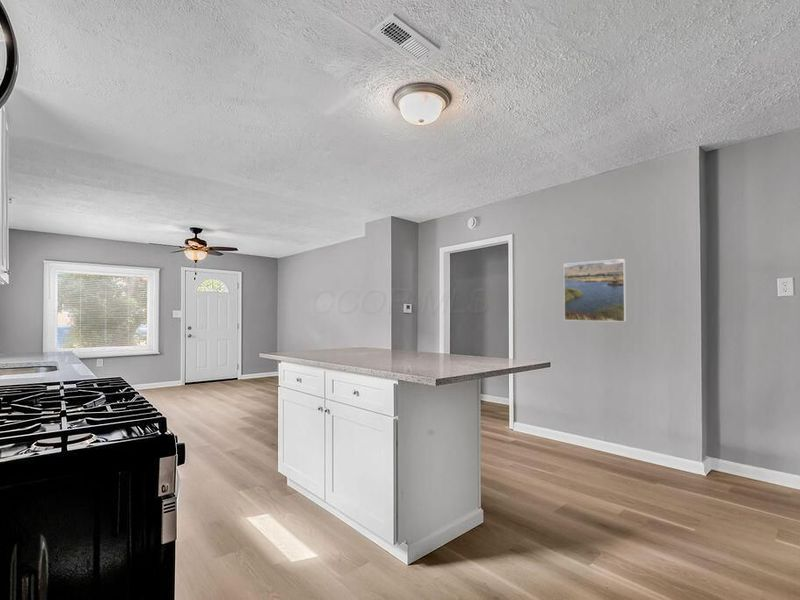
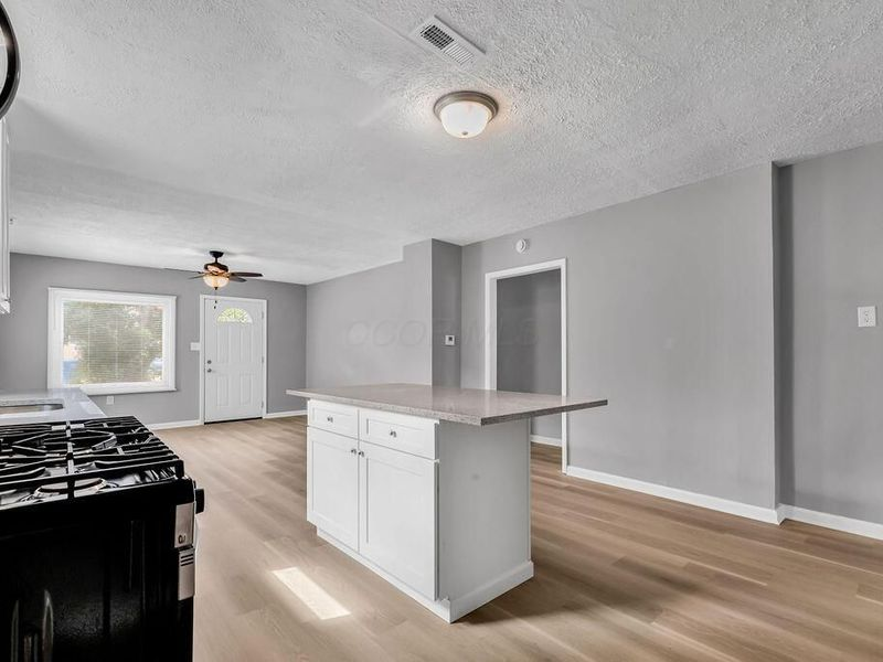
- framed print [563,258,627,323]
